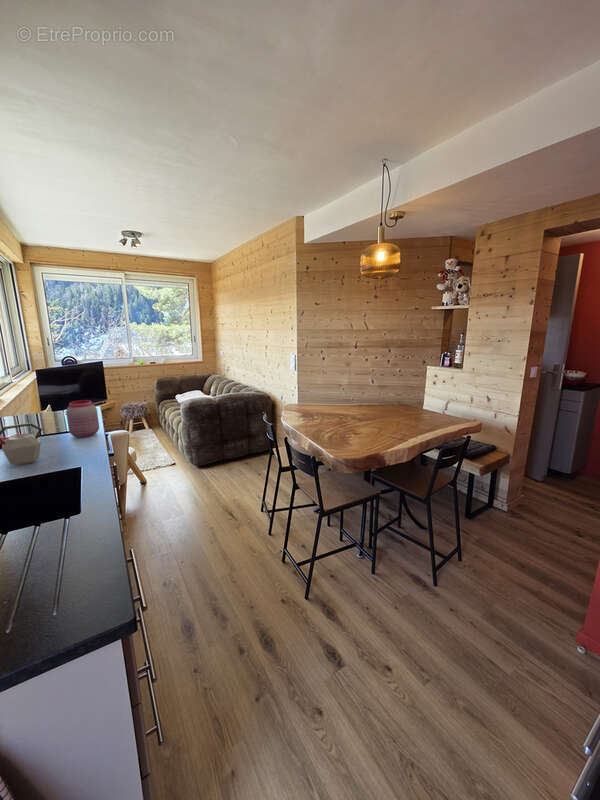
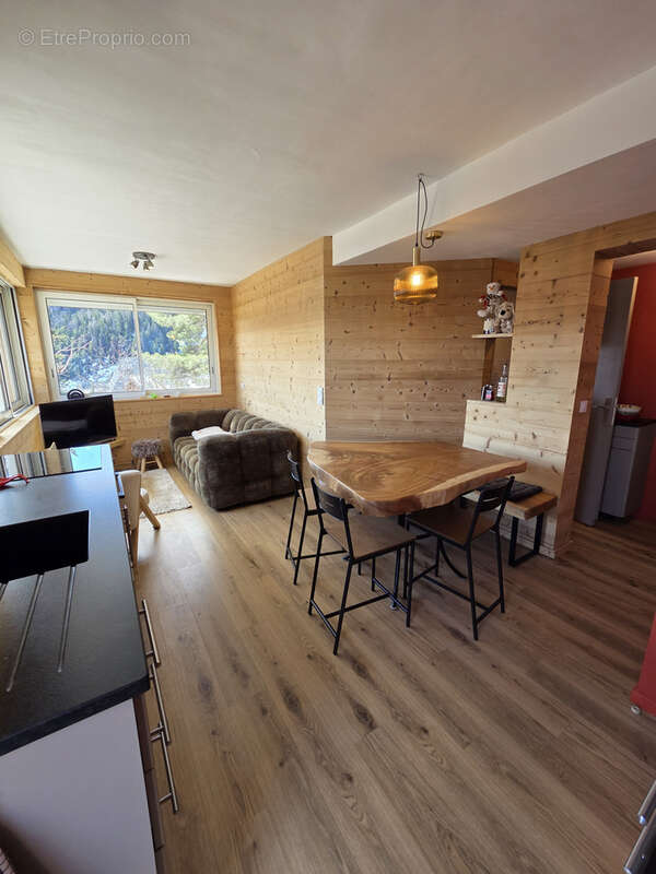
- kettle [0,422,43,466]
- jar [65,399,100,439]
